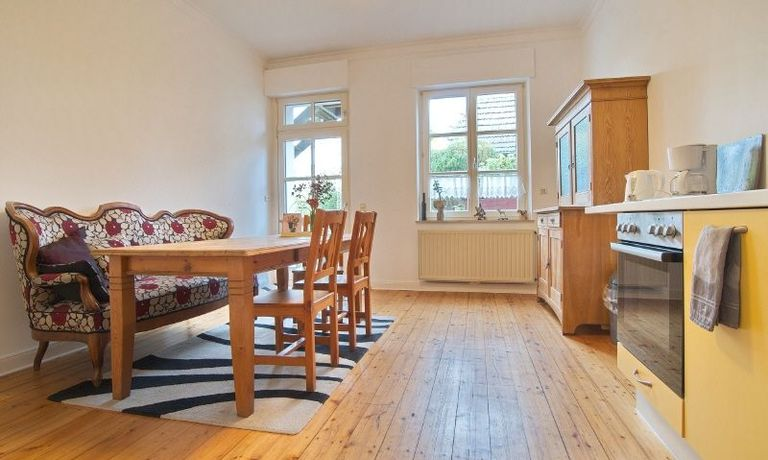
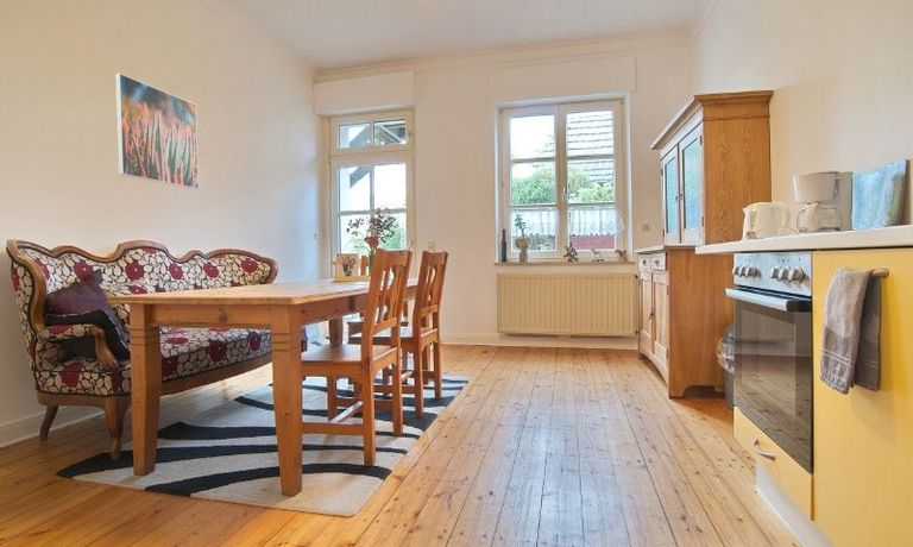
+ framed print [114,73,200,190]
